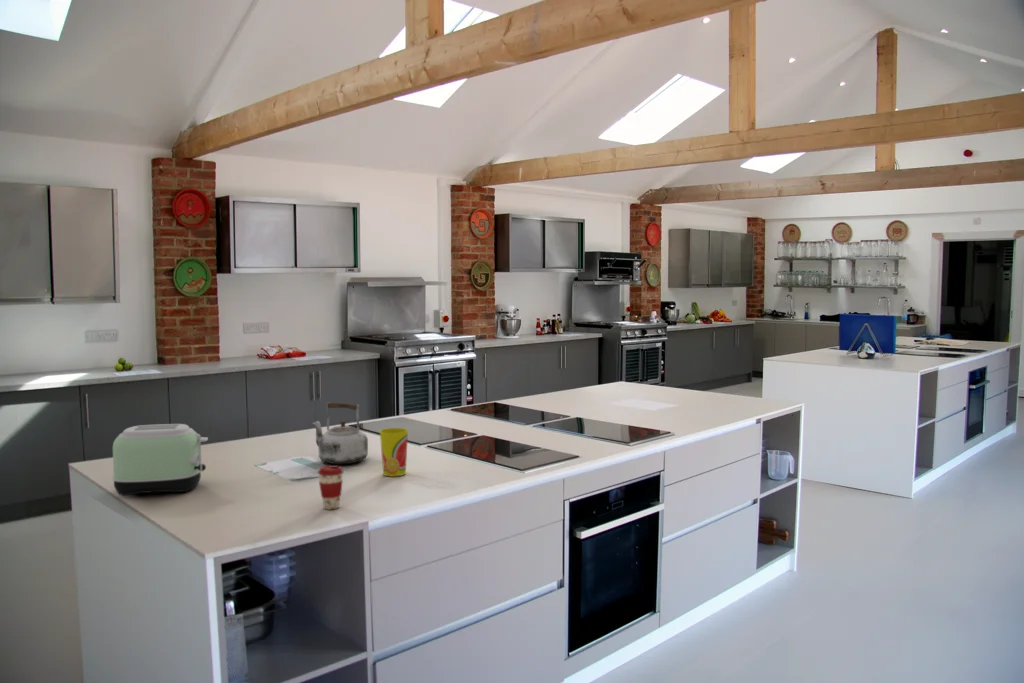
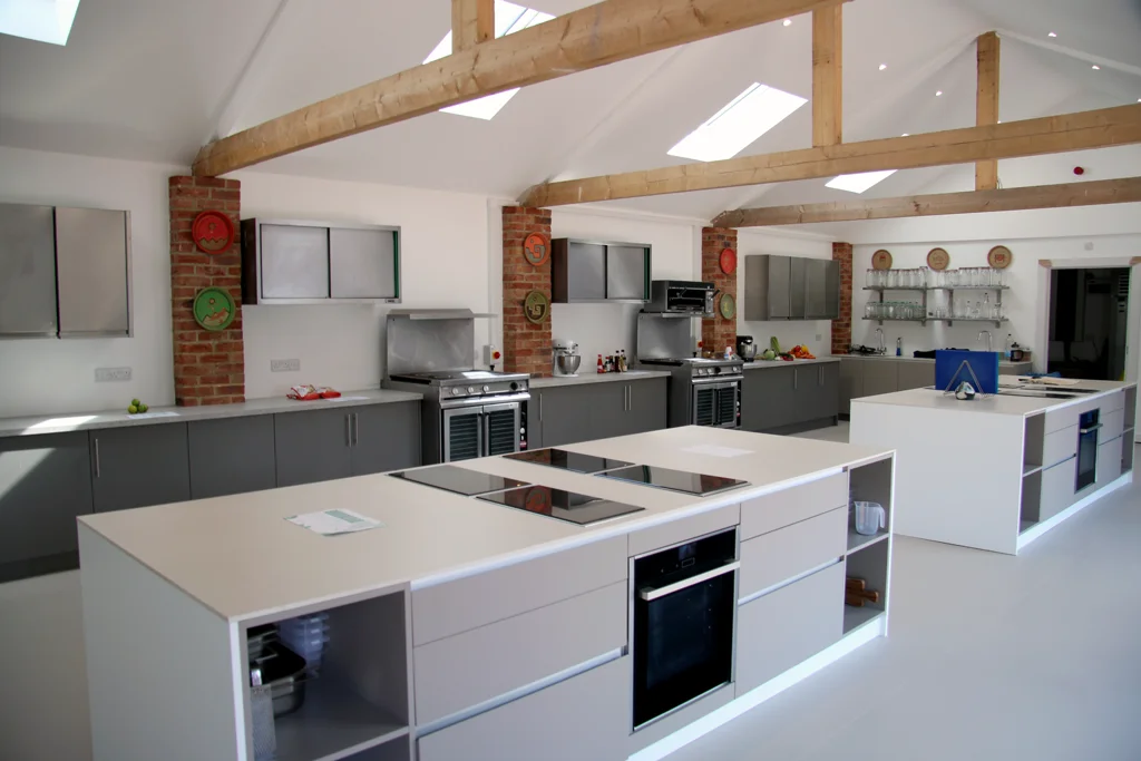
- kettle [311,401,369,465]
- toaster [111,423,209,497]
- coffee cup [317,464,345,511]
- cup [379,427,409,477]
